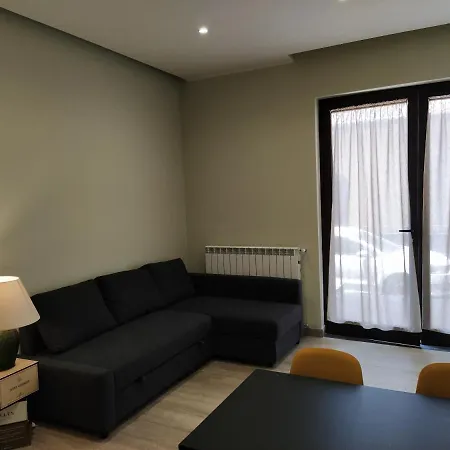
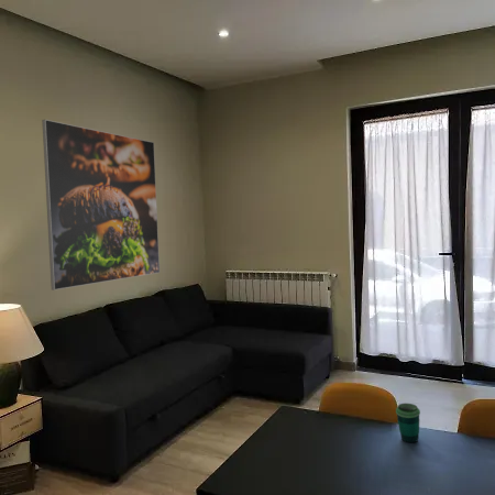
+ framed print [41,119,161,292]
+ cup [395,403,421,443]
